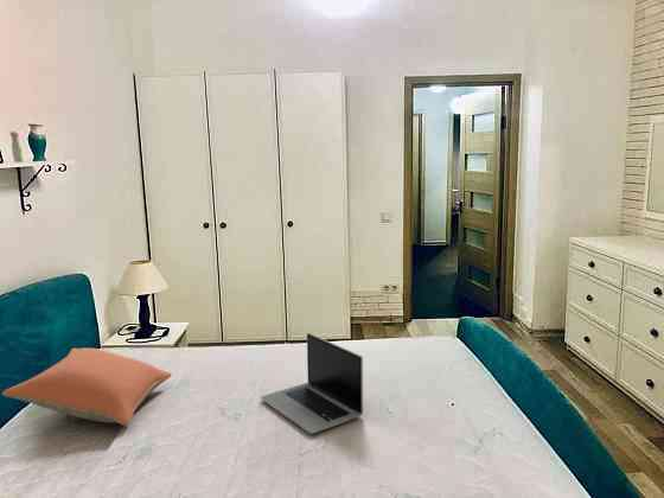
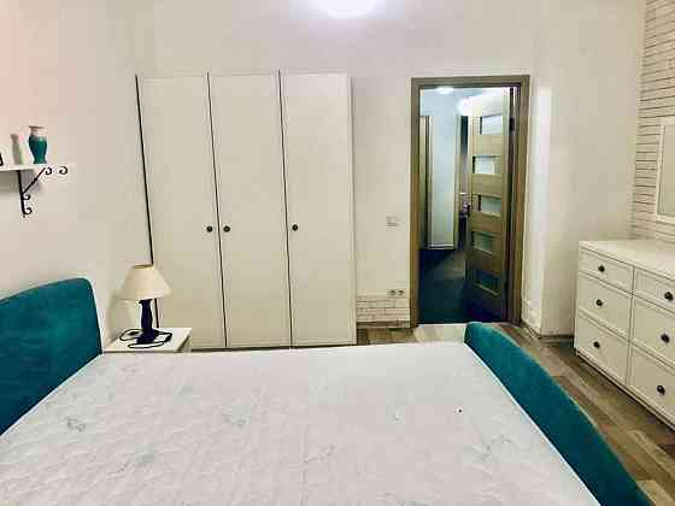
- pillow [1,347,173,427]
- laptop [260,332,364,435]
